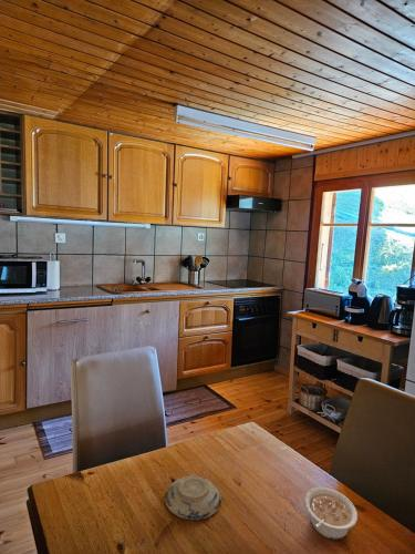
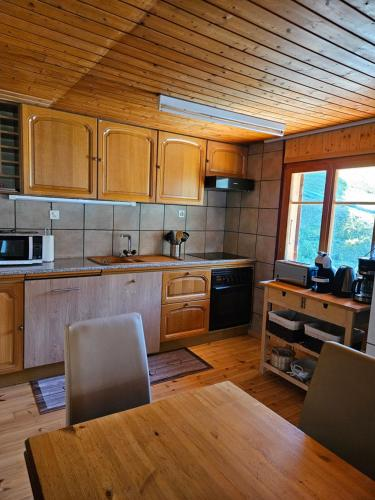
- decorative bowl [164,474,222,521]
- legume [303,486,359,541]
